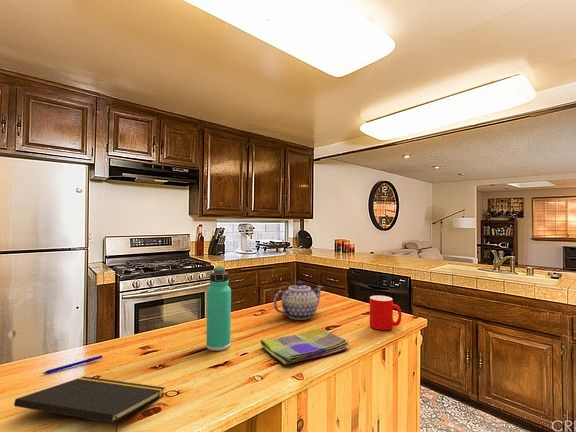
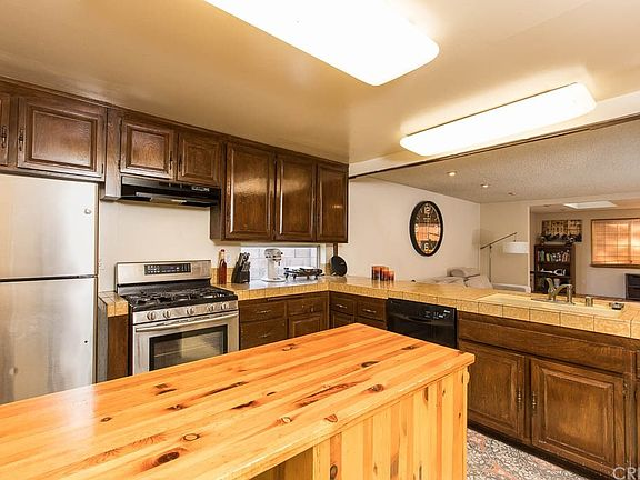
- dish towel [260,327,350,366]
- thermos bottle [205,266,232,352]
- cup [369,295,402,331]
- teapot [273,280,324,321]
- notepad [13,375,166,432]
- pen [41,354,103,375]
